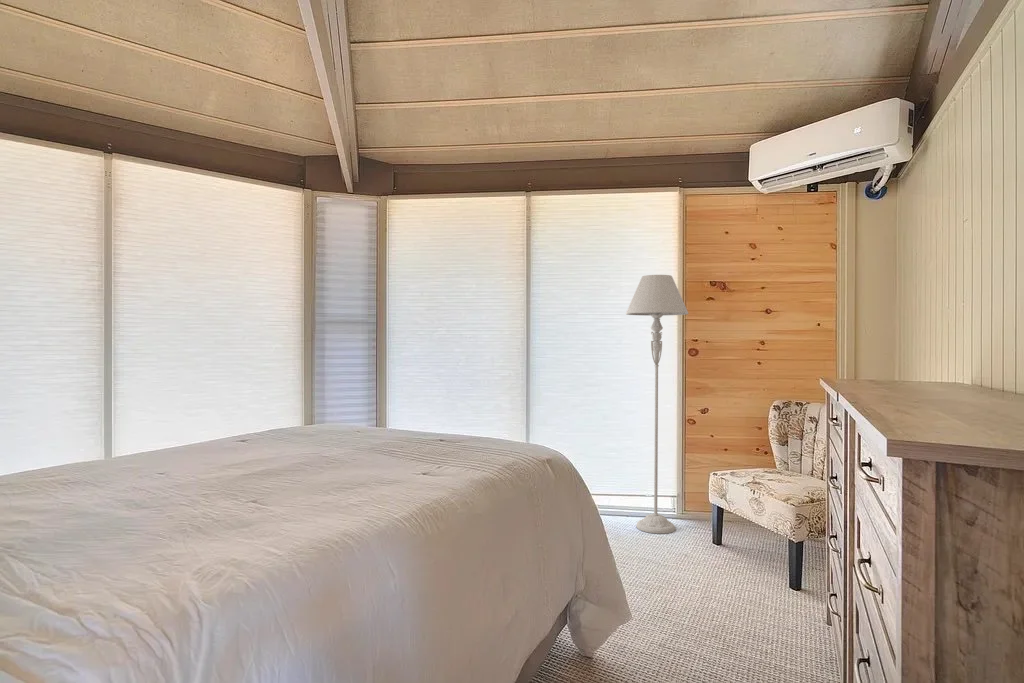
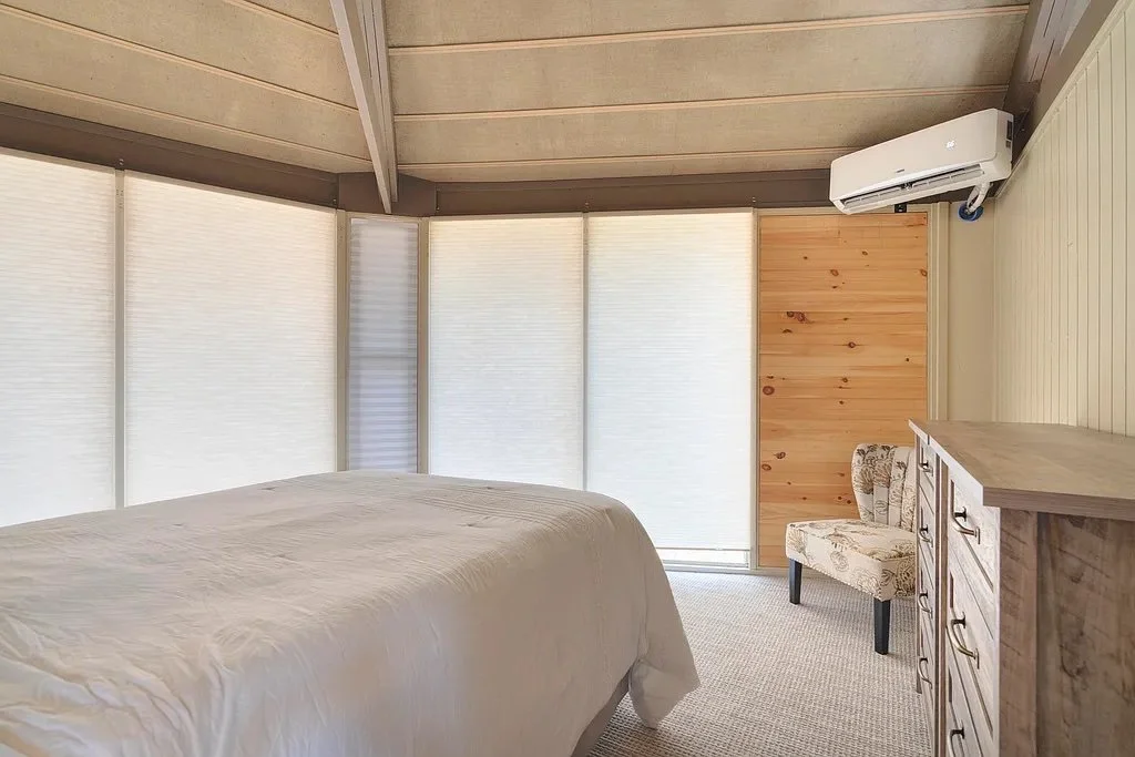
- floor lamp [625,274,689,535]
